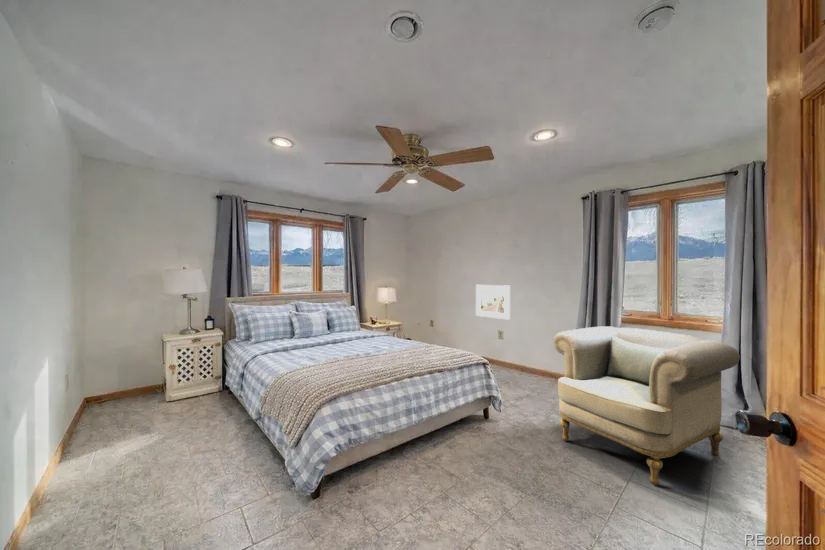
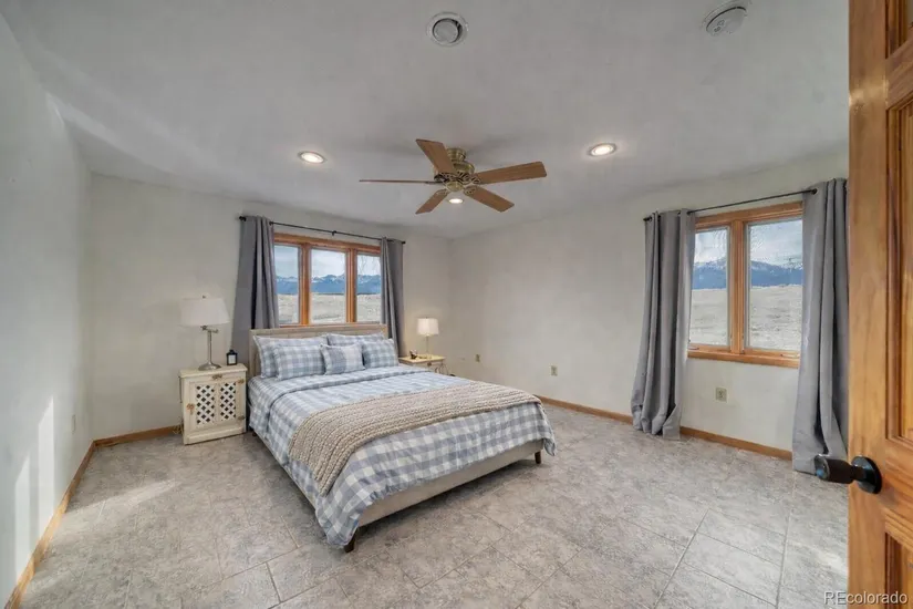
- armchair [553,325,741,486]
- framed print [475,284,511,321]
